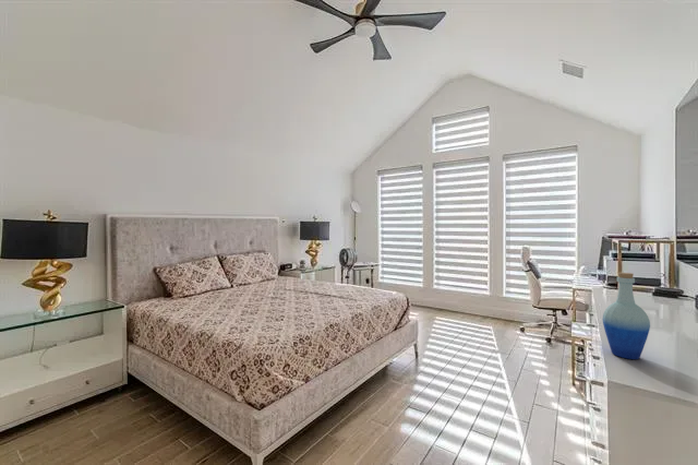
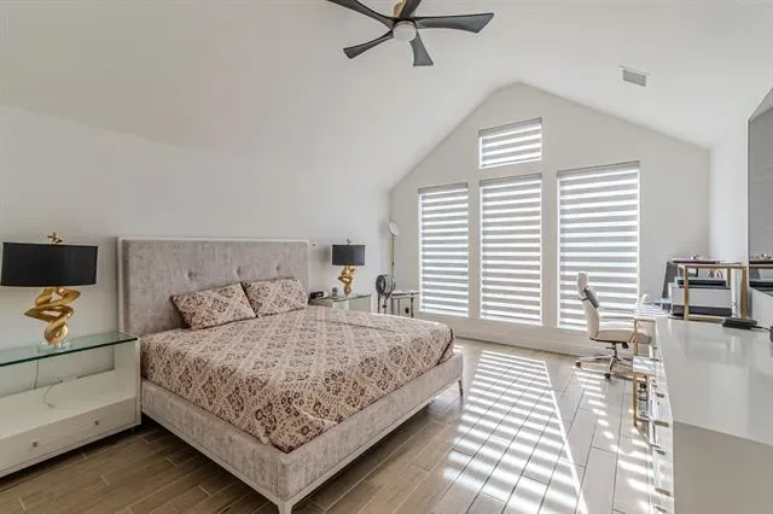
- bottle [602,272,651,360]
